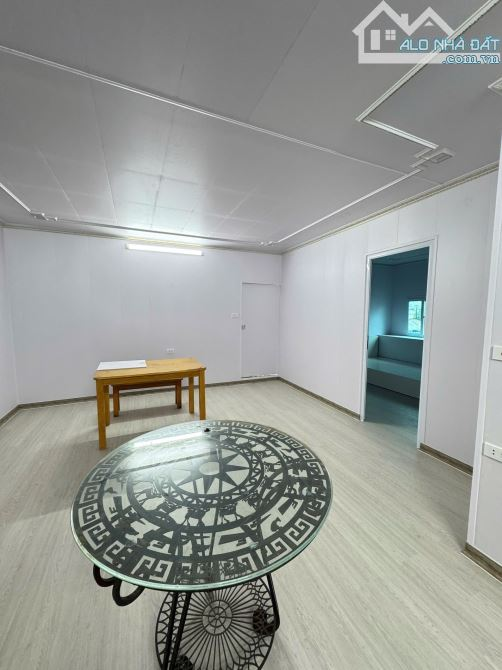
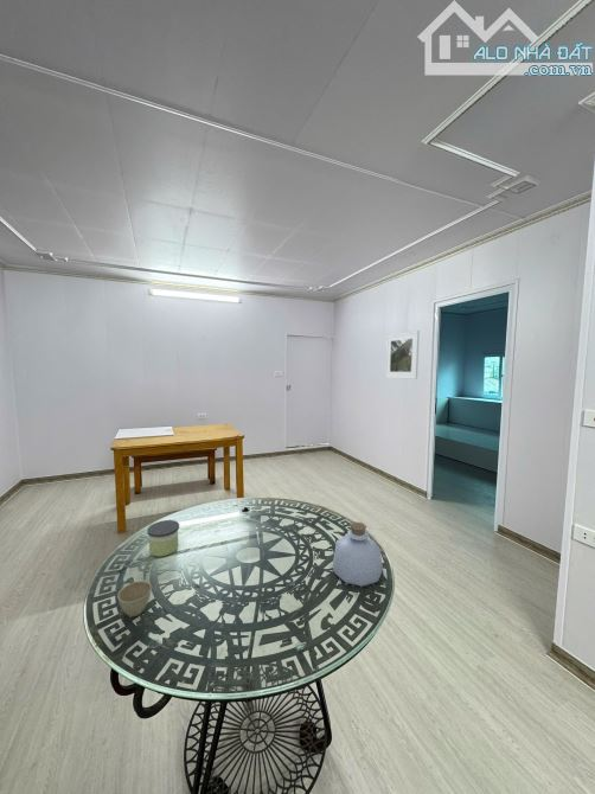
+ bottle [332,521,384,588]
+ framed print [384,329,421,380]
+ candle [146,519,180,558]
+ flower pot [116,580,153,617]
